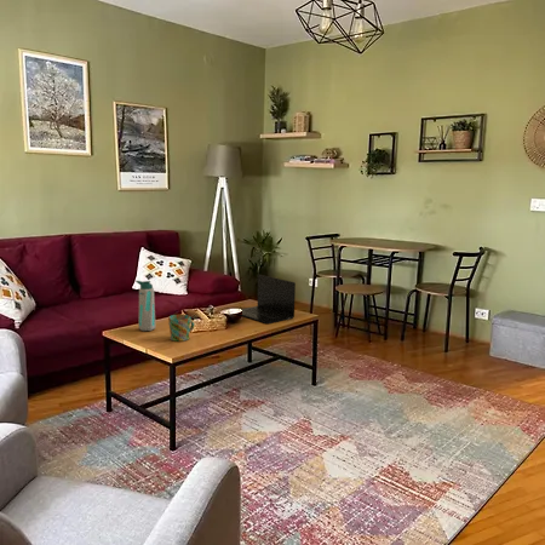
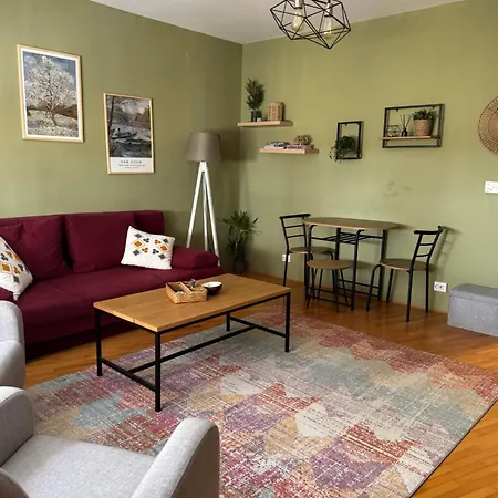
- water bottle [134,280,156,332]
- laptop [240,274,297,325]
- mug [167,314,195,343]
